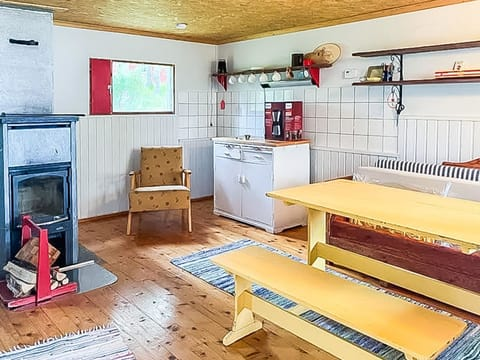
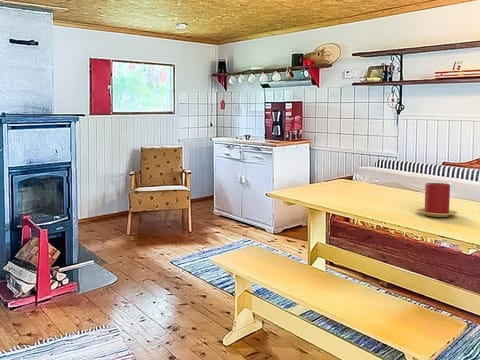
+ candle [416,182,458,218]
